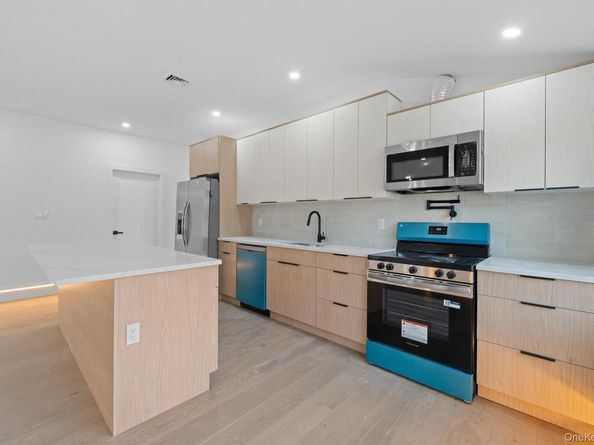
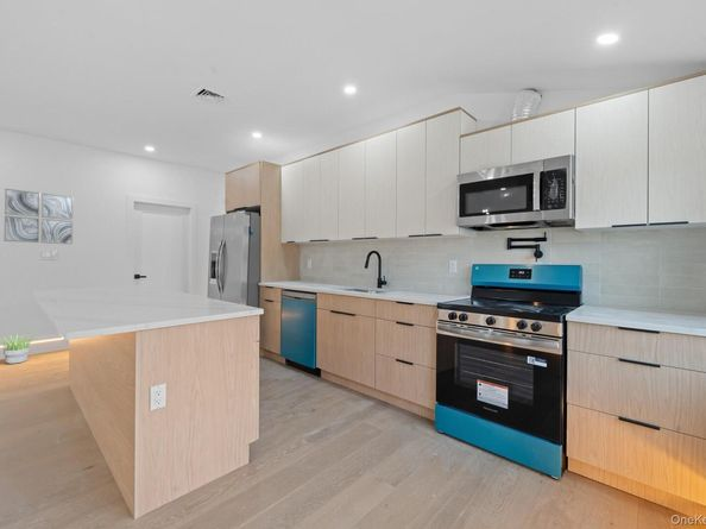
+ potted plant [0,333,33,365]
+ wall art [2,187,75,245]
